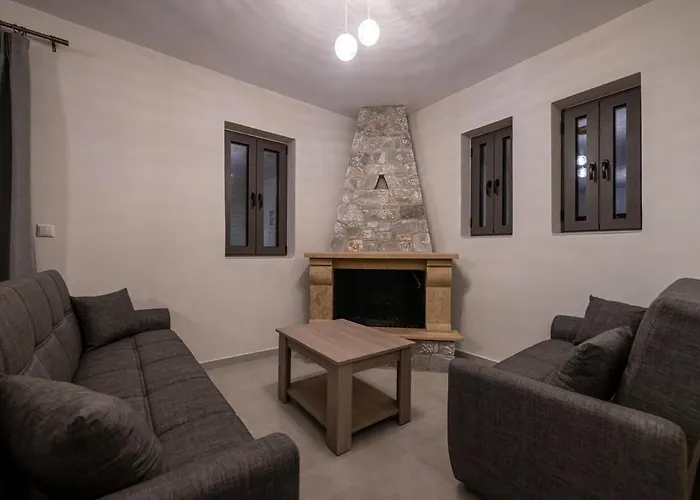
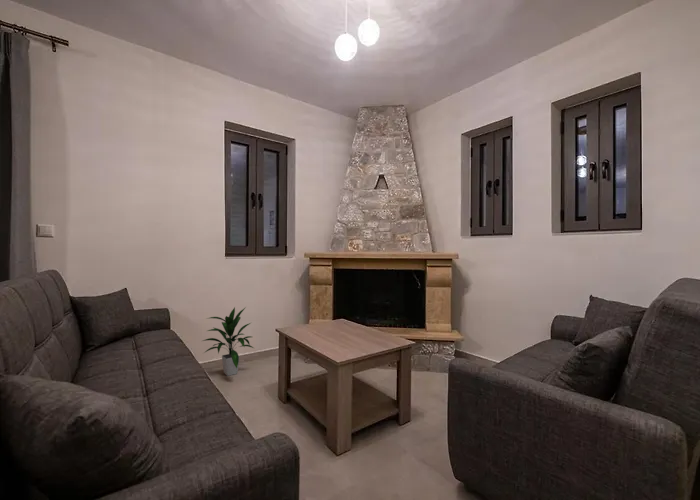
+ indoor plant [202,306,254,377]
